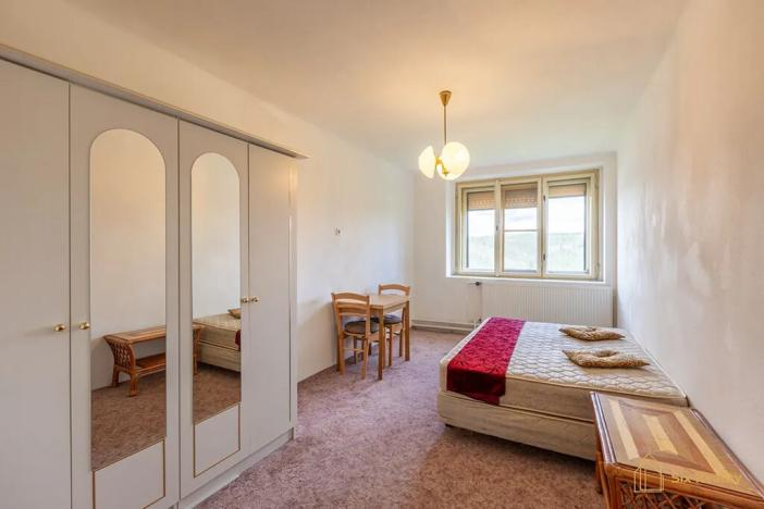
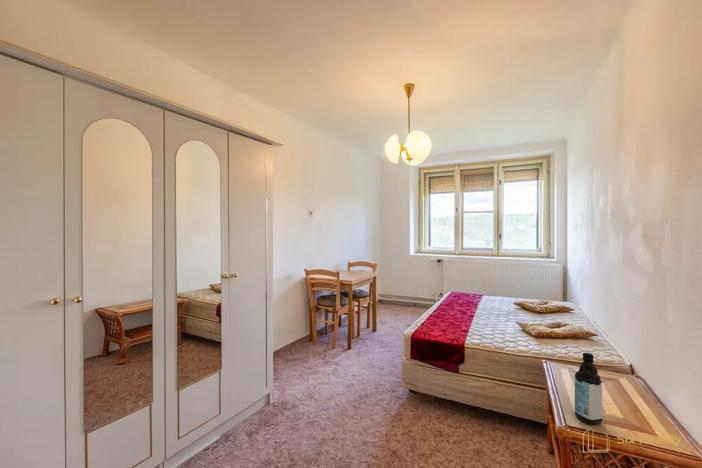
+ water bottle [573,352,604,426]
